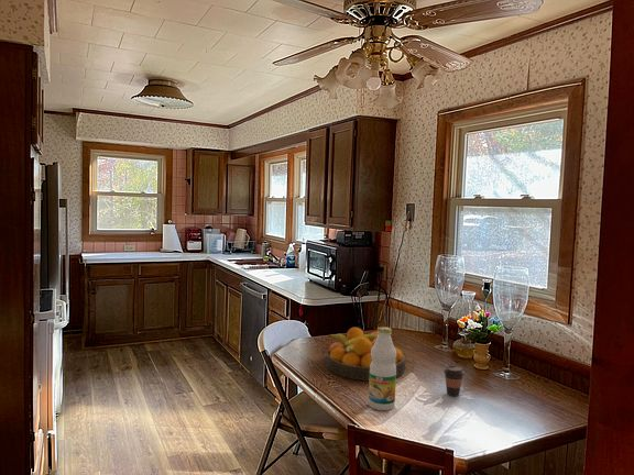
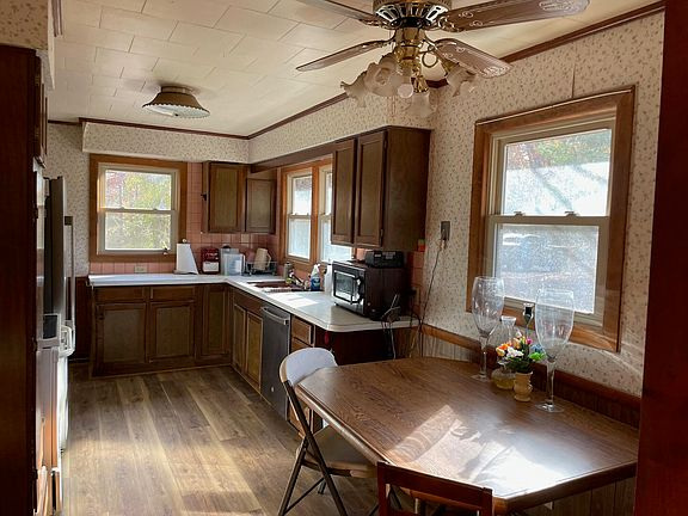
- fruit bowl [325,327,406,382]
- coffee cup [442,365,466,397]
- bottle [368,325,397,411]
